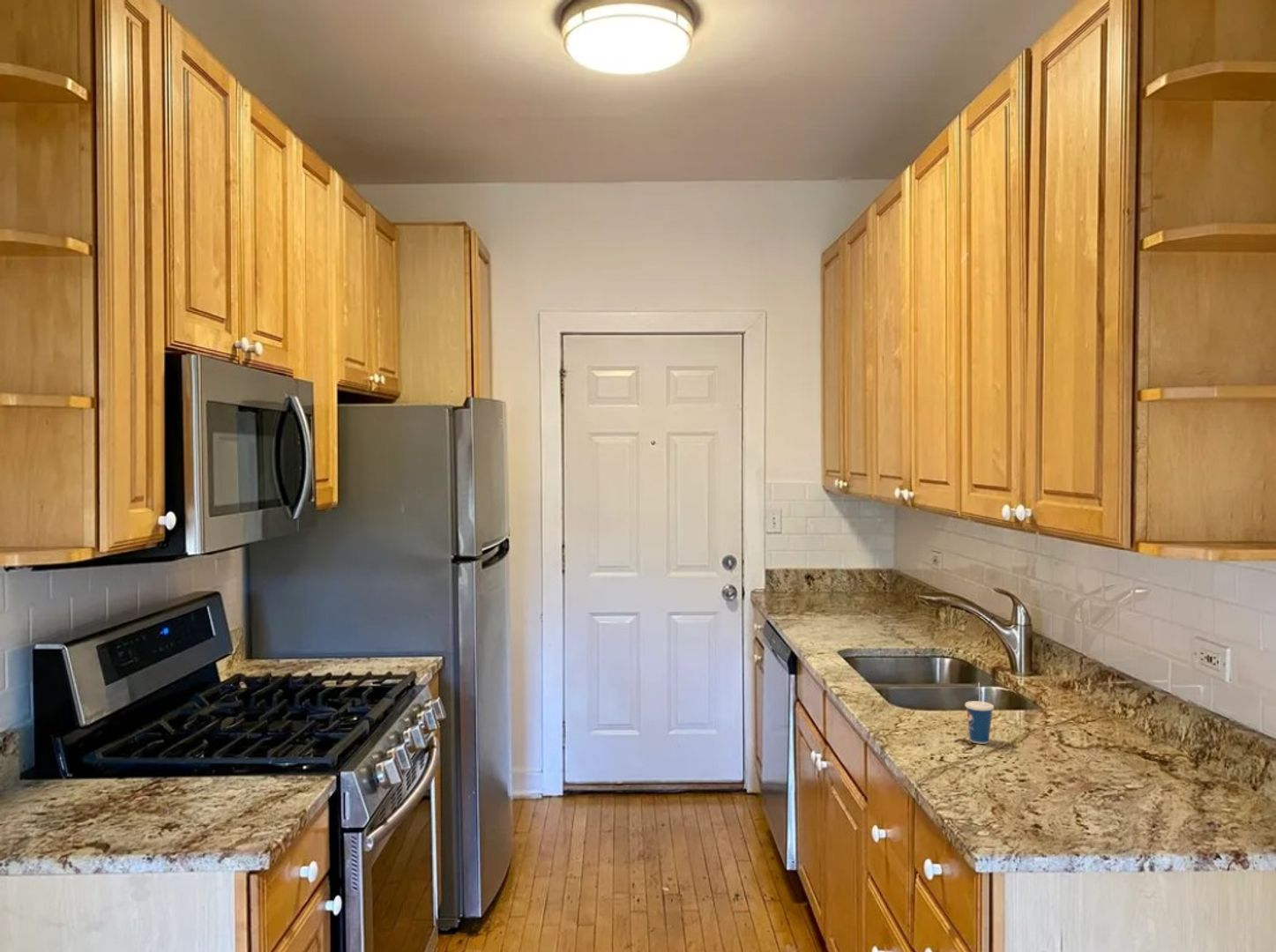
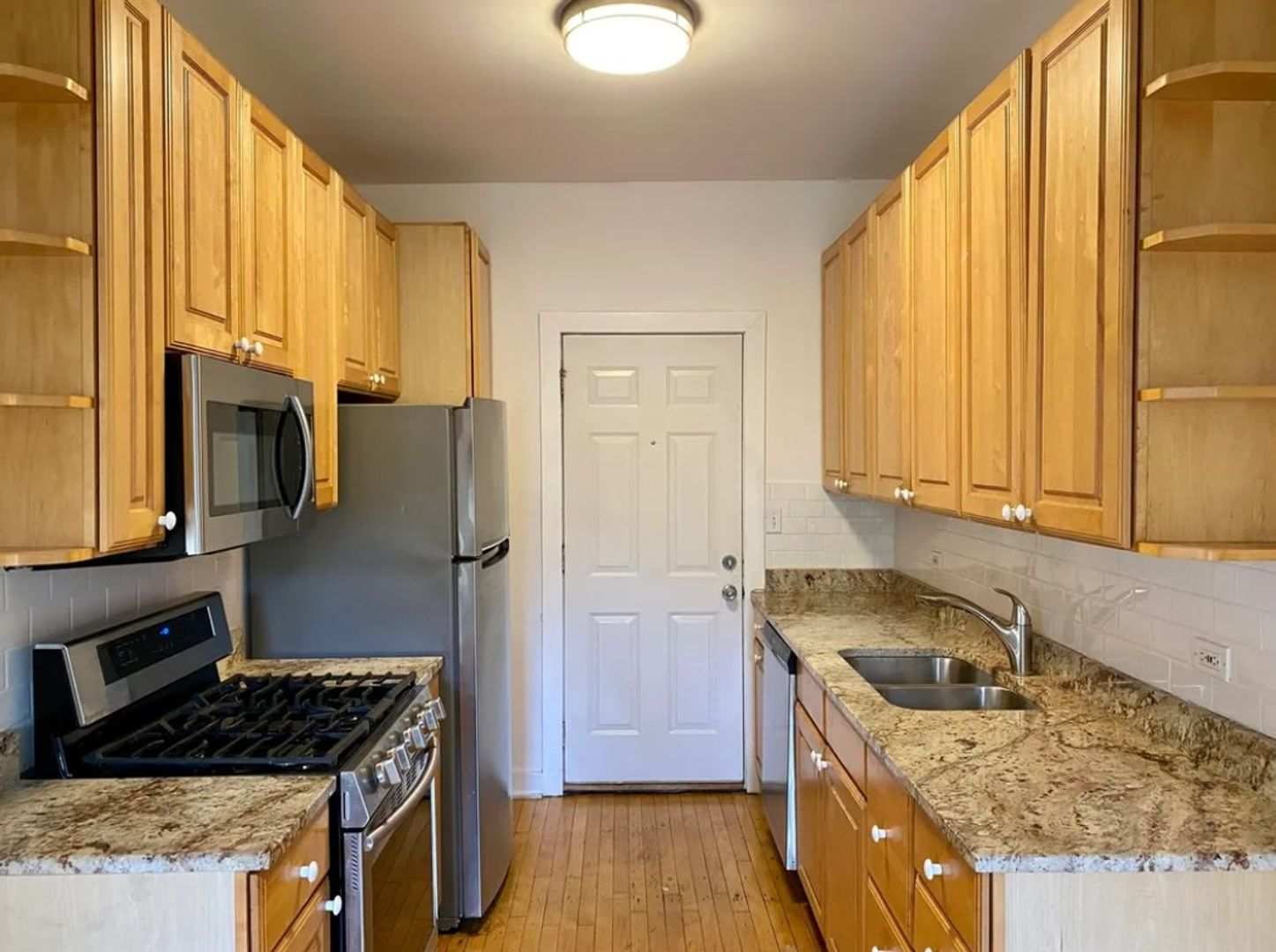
- cup [964,681,995,745]
